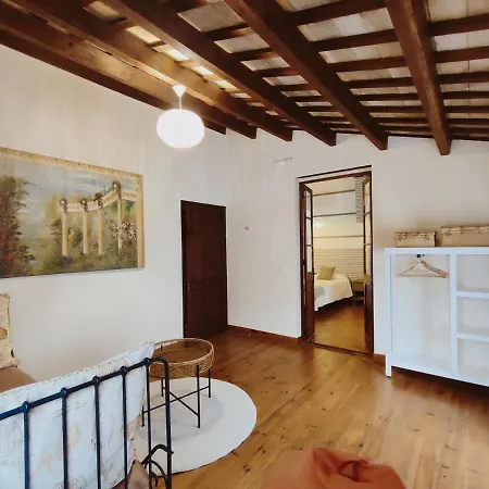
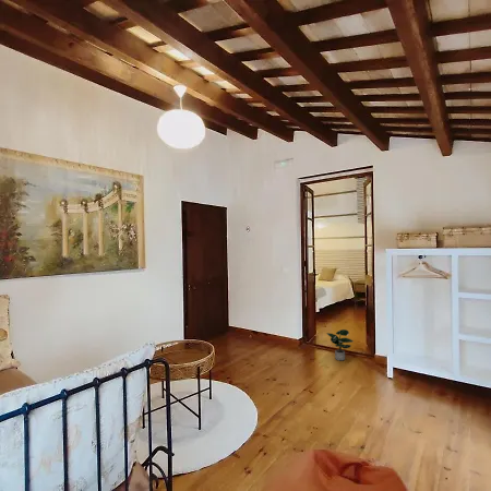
+ potted plant [325,328,355,361]
